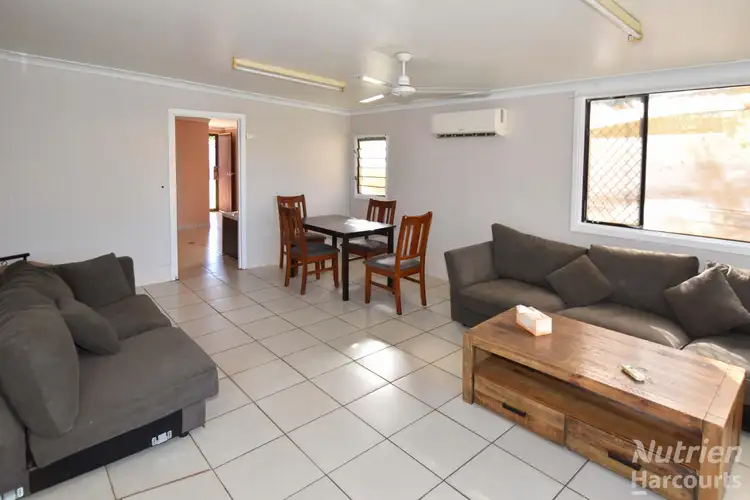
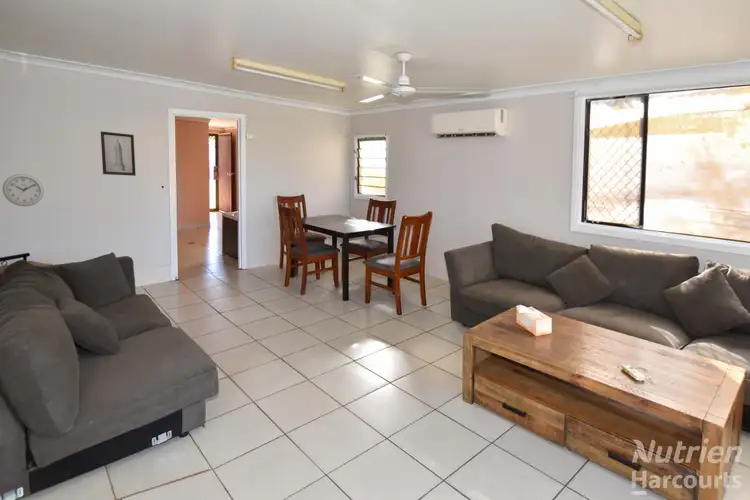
+ wall clock [2,173,45,207]
+ wall art [100,130,137,177]
